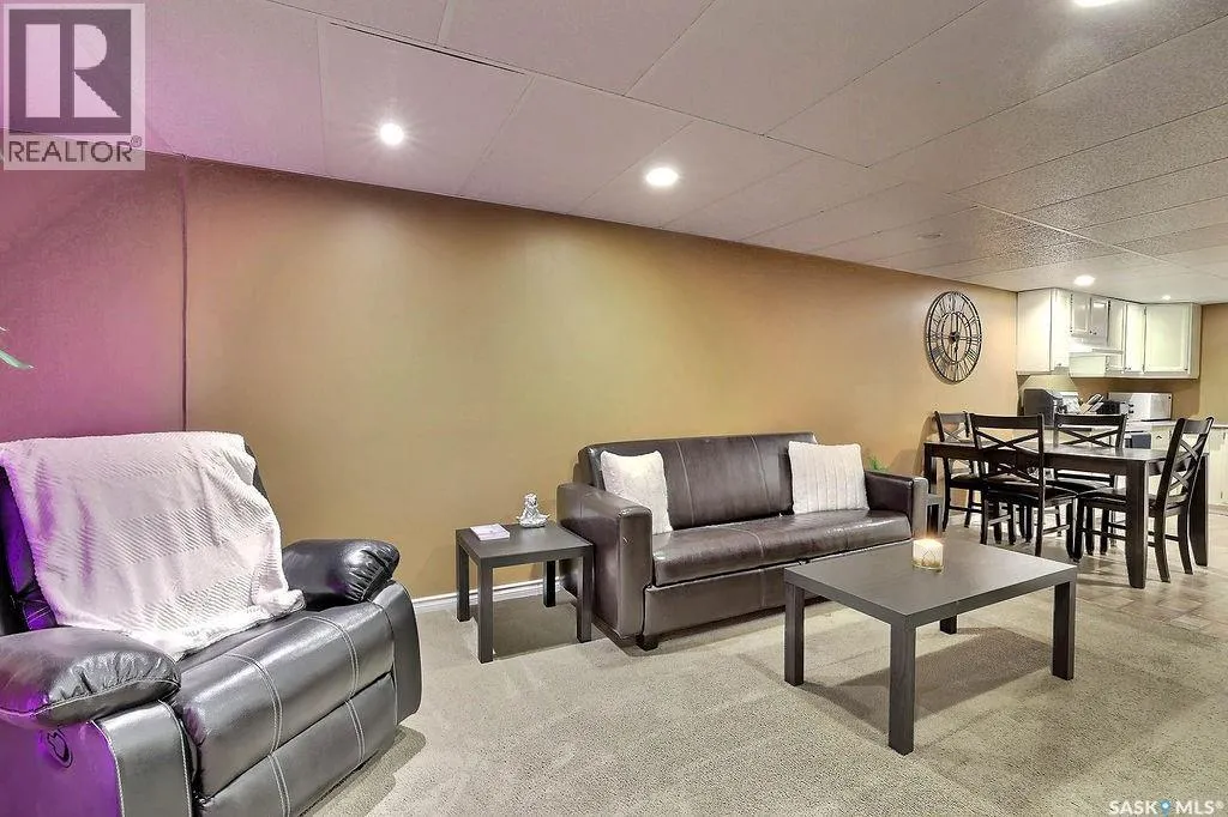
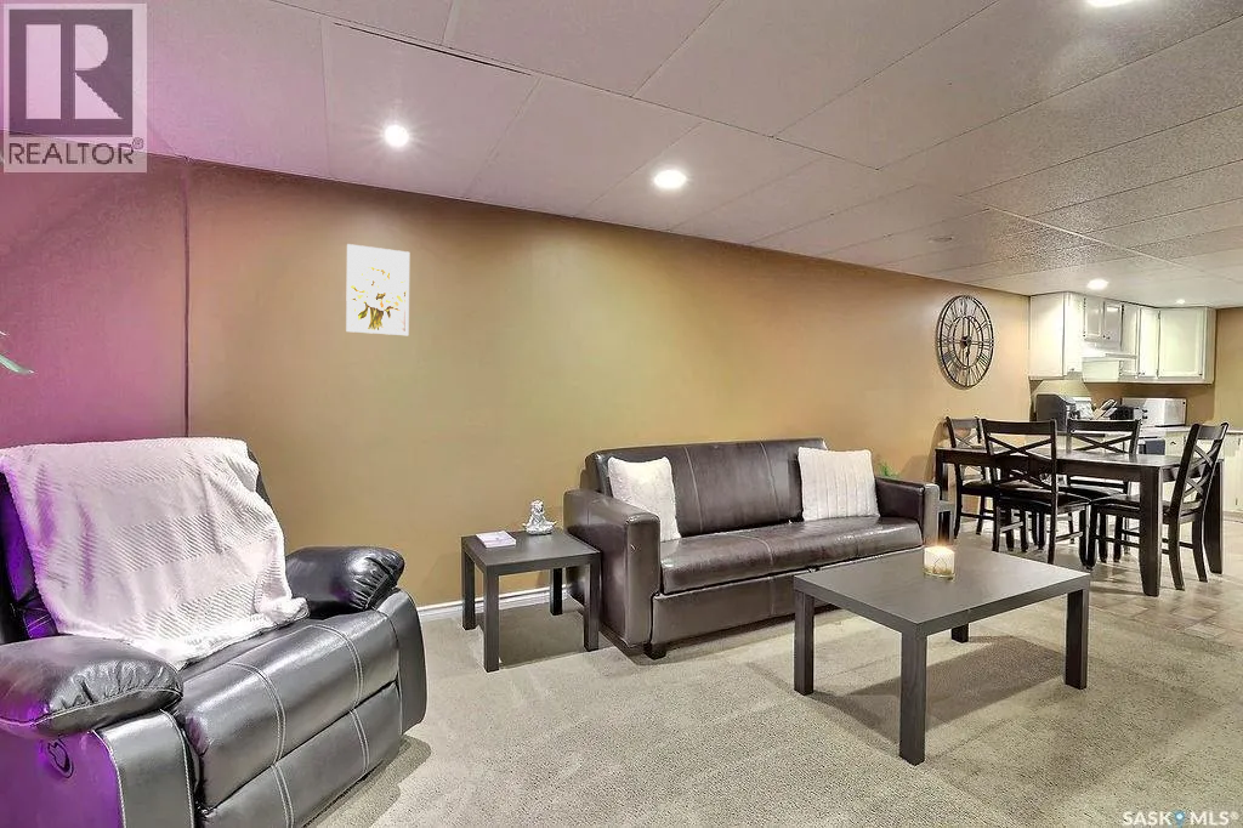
+ wall art [345,243,410,336]
